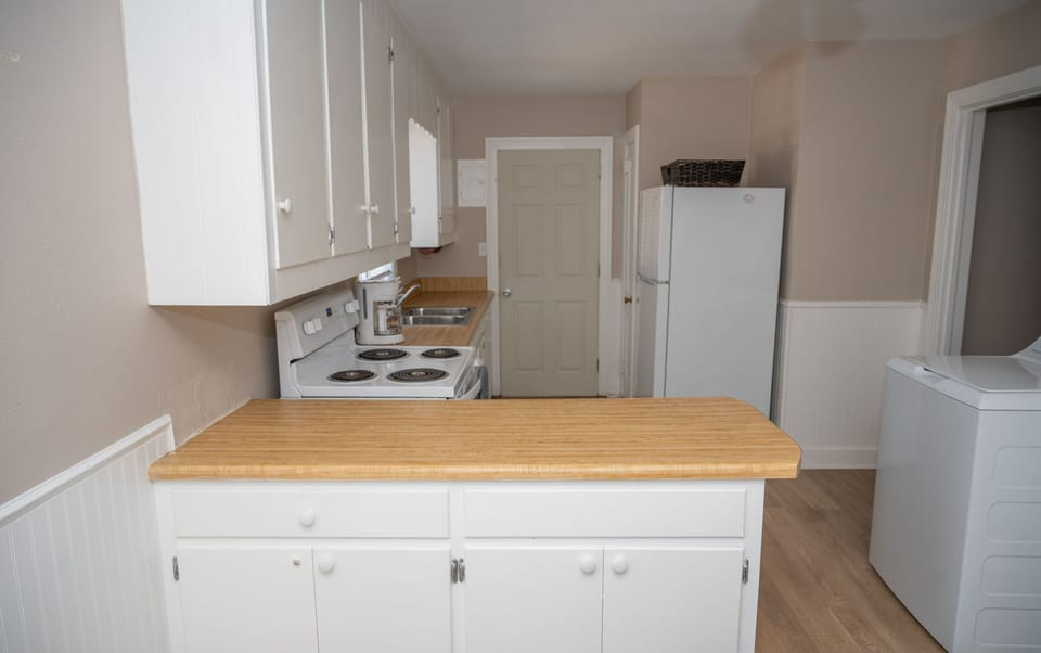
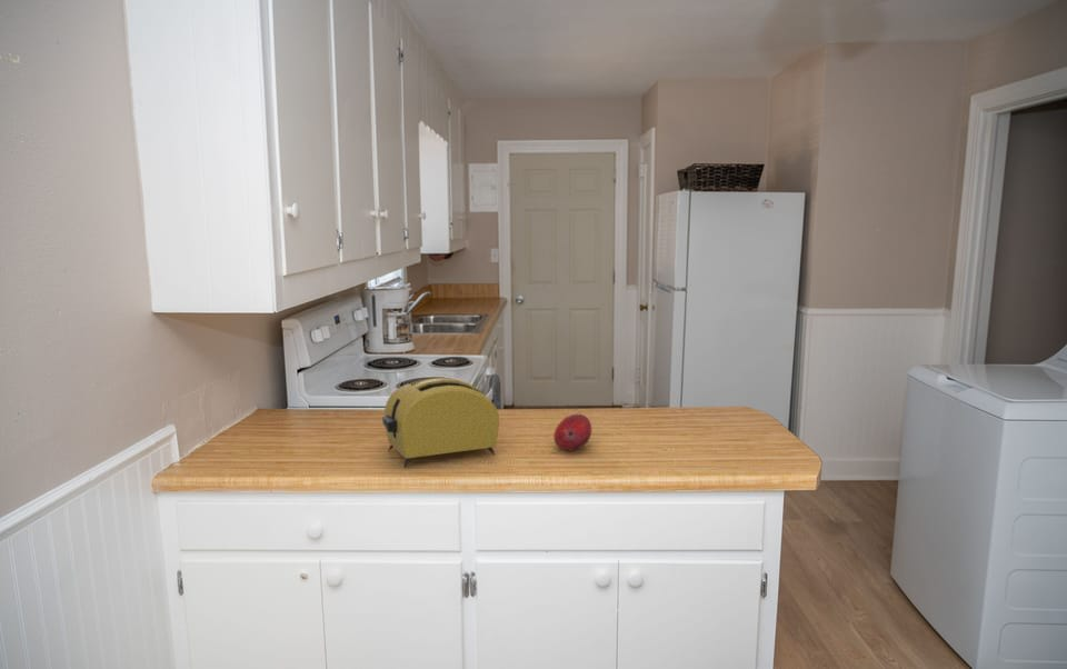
+ fruit [552,413,592,452]
+ toaster [381,377,500,469]
